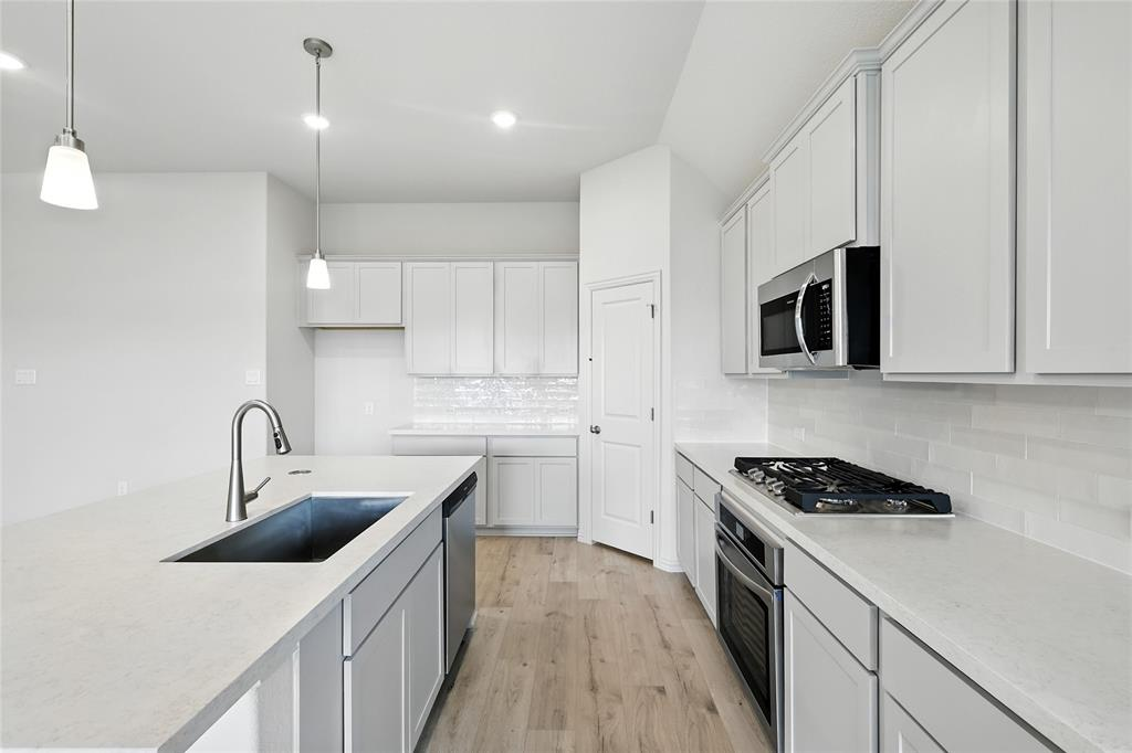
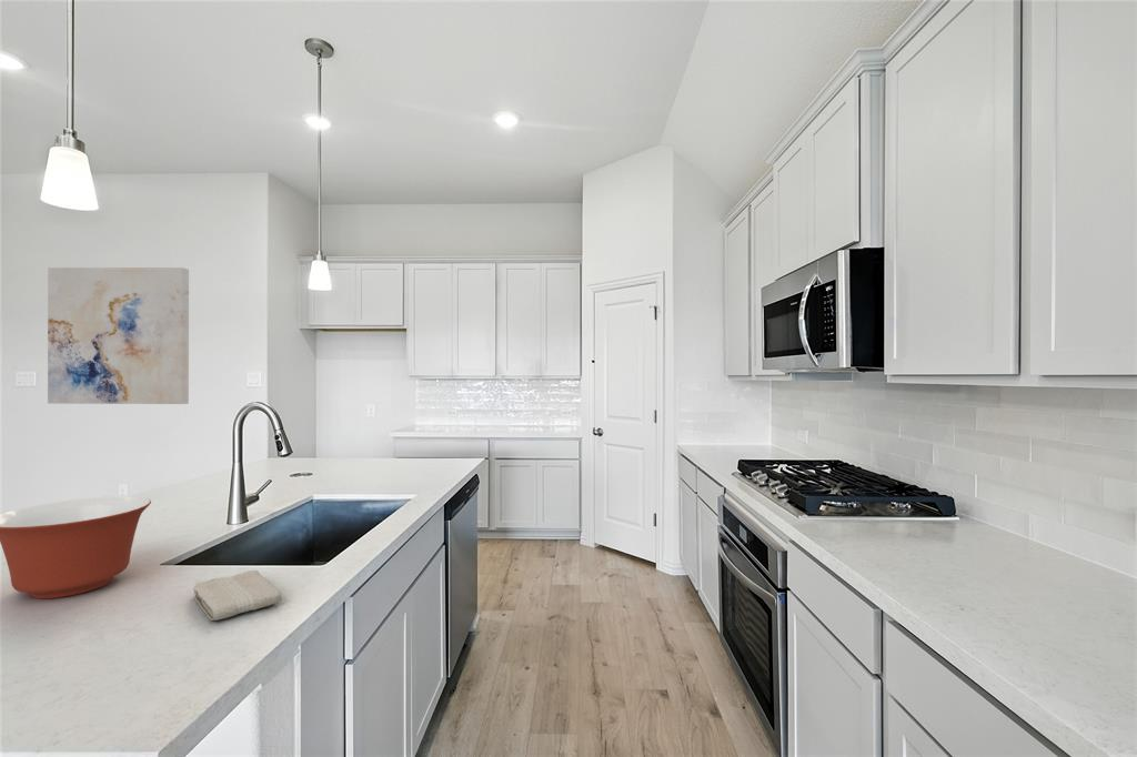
+ washcloth [192,569,283,622]
+ mixing bowl [0,495,152,599]
+ wall art [47,266,190,405]
